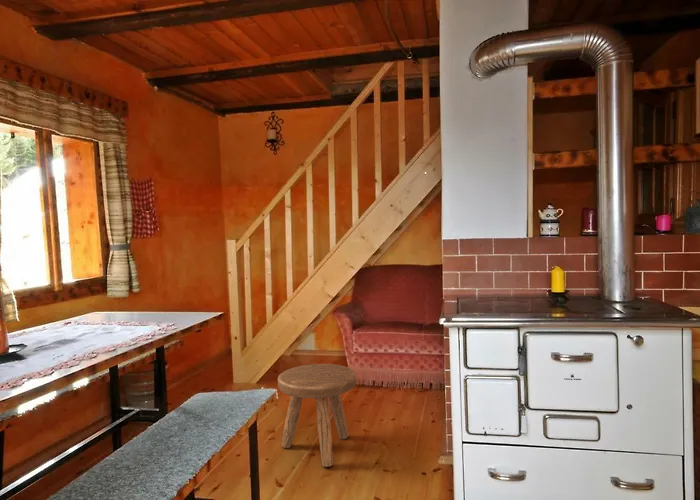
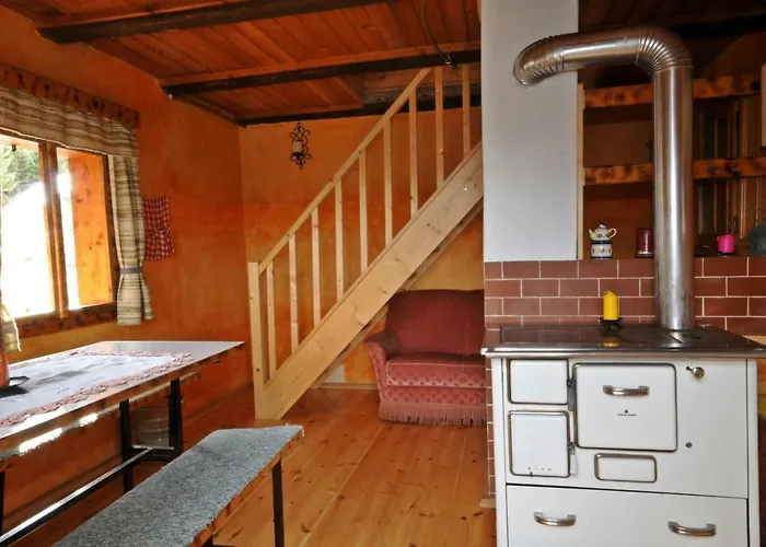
- stool [277,363,357,468]
